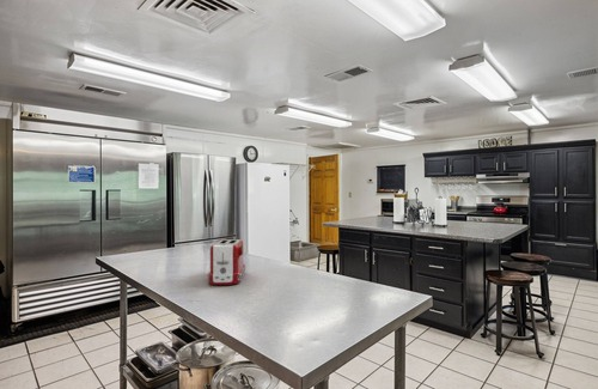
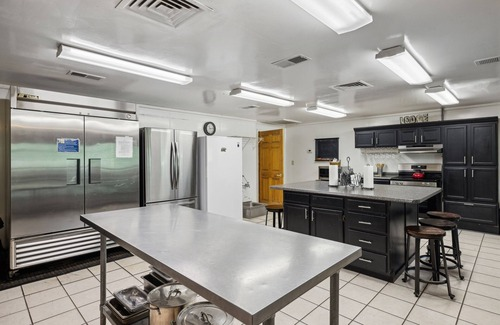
- toaster [206,238,246,286]
